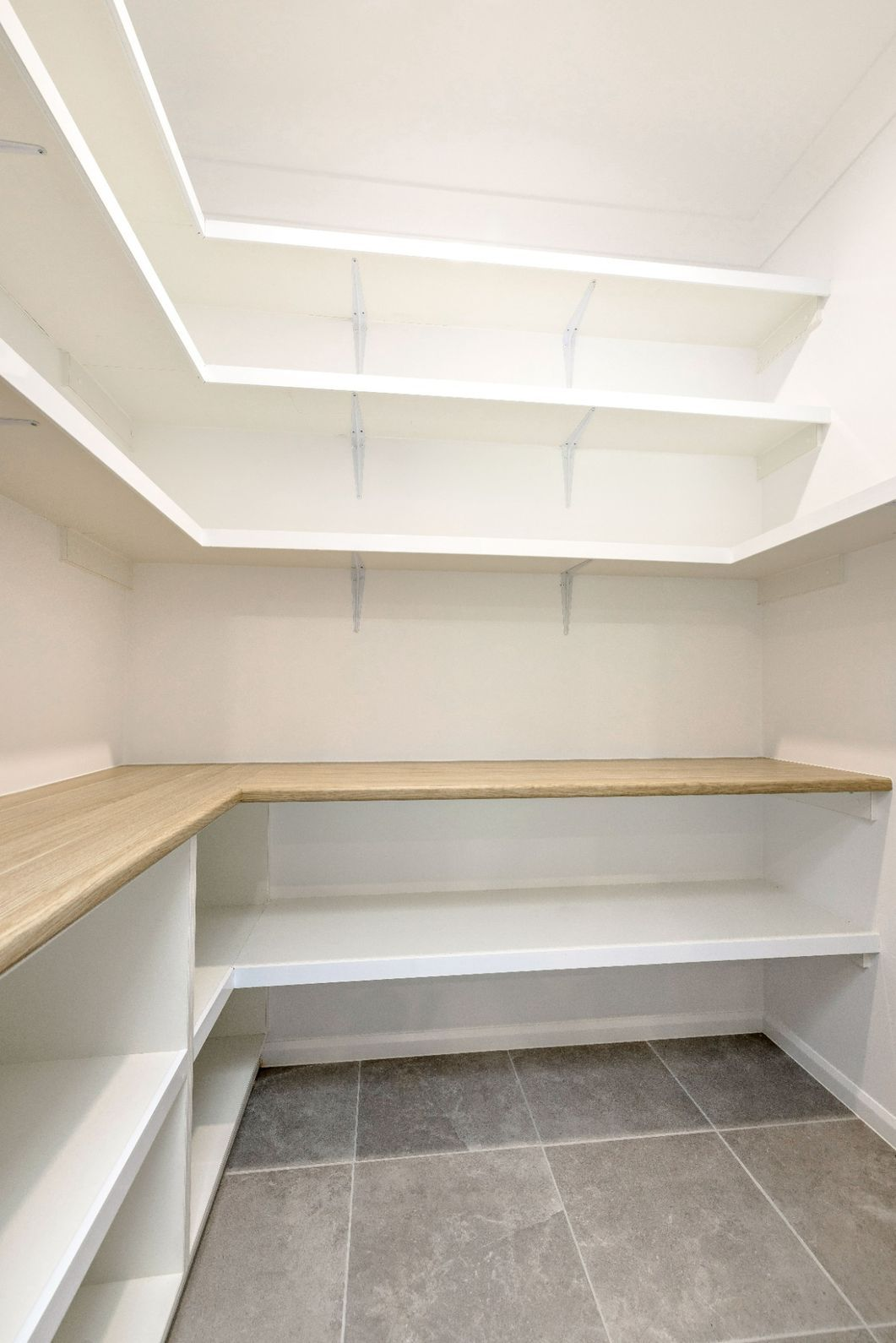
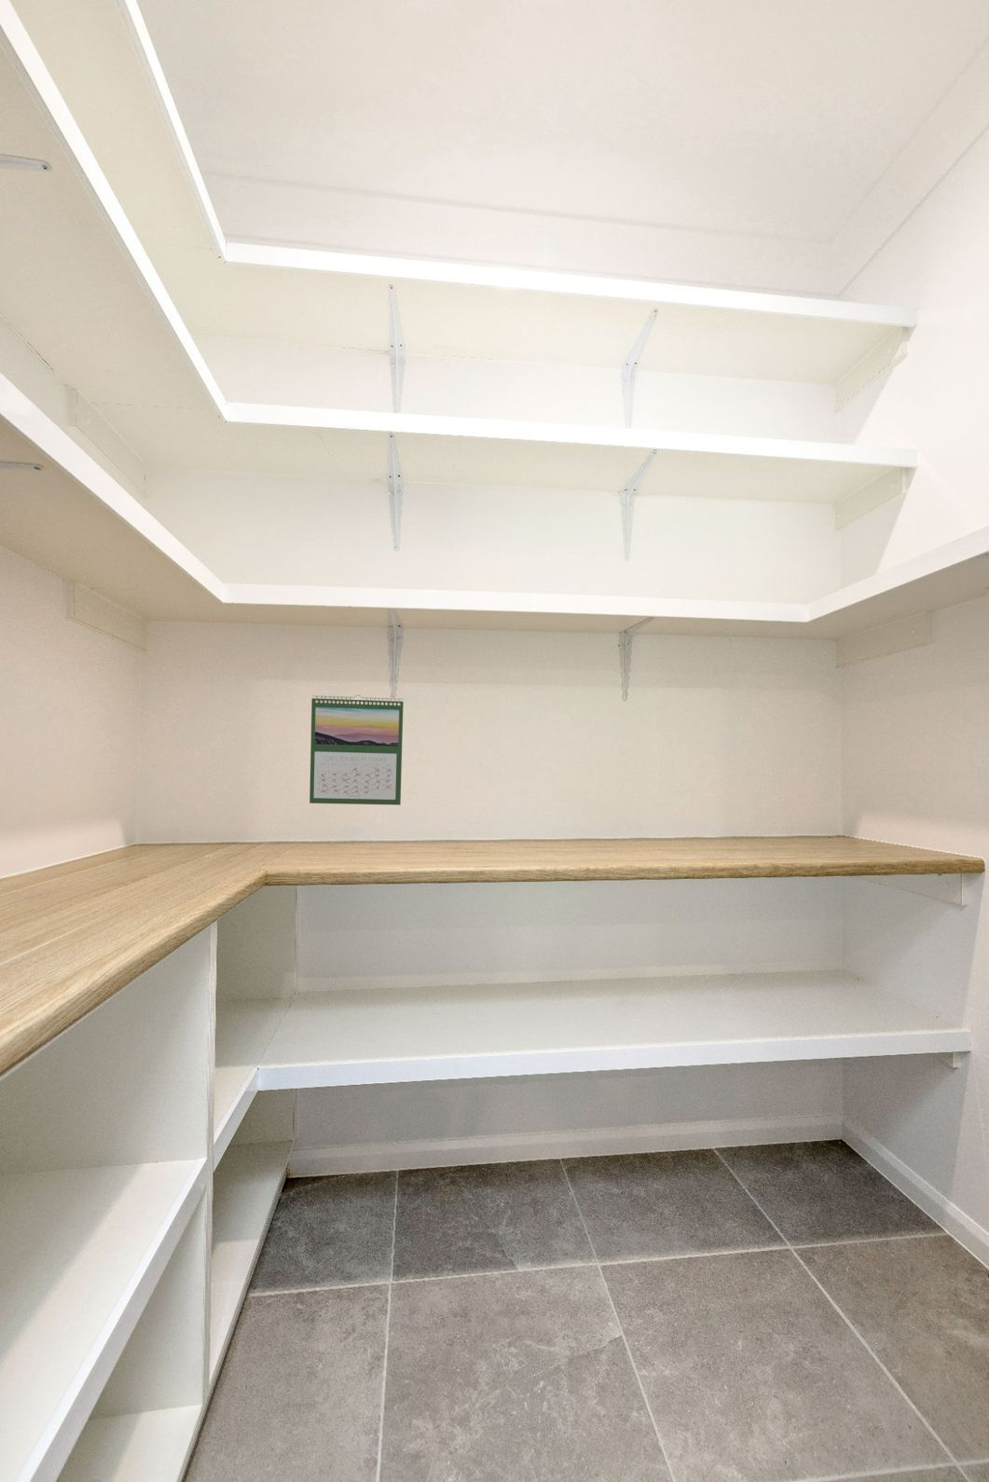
+ calendar [309,693,405,807]
